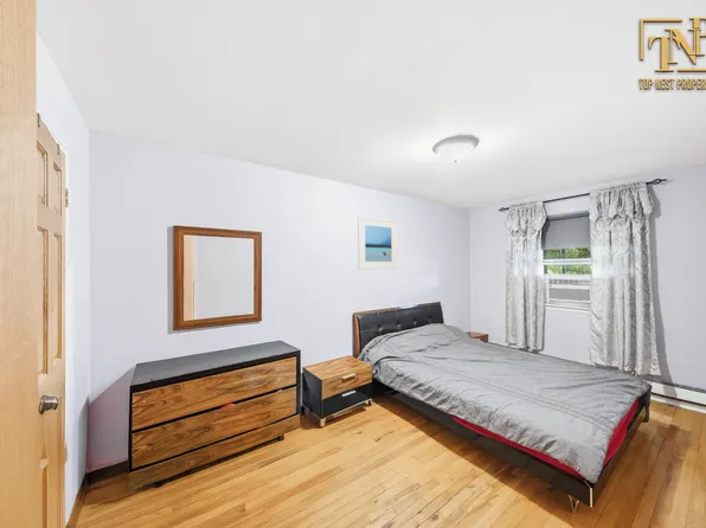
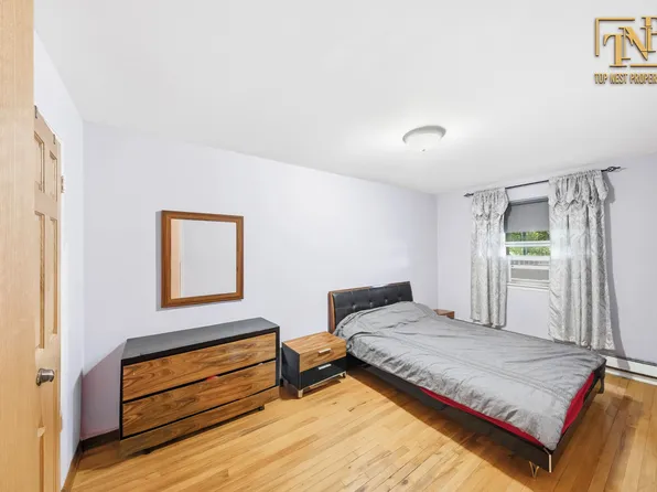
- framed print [357,215,398,271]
